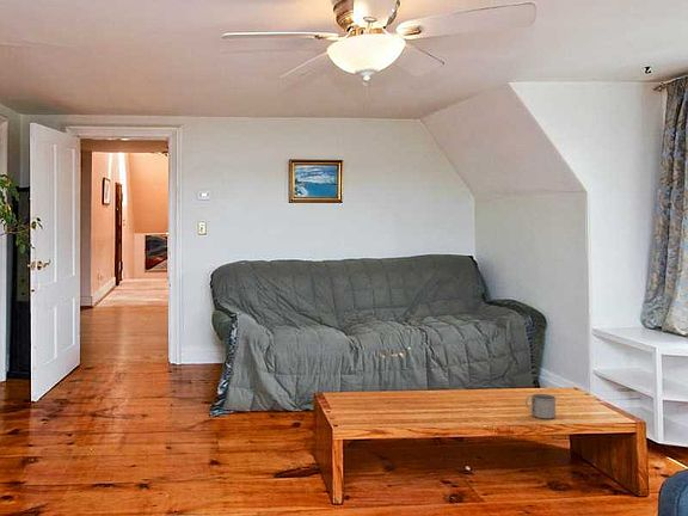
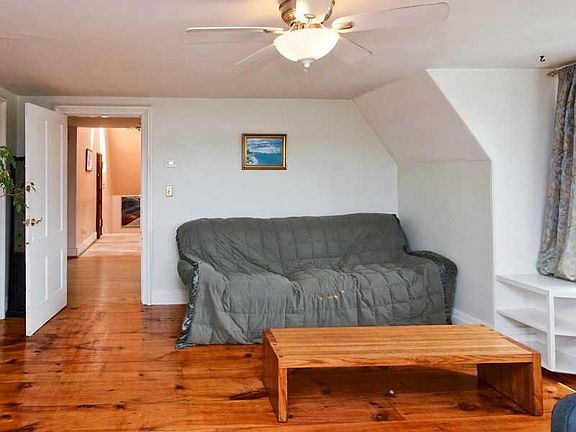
- mug [524,393,558,419]
